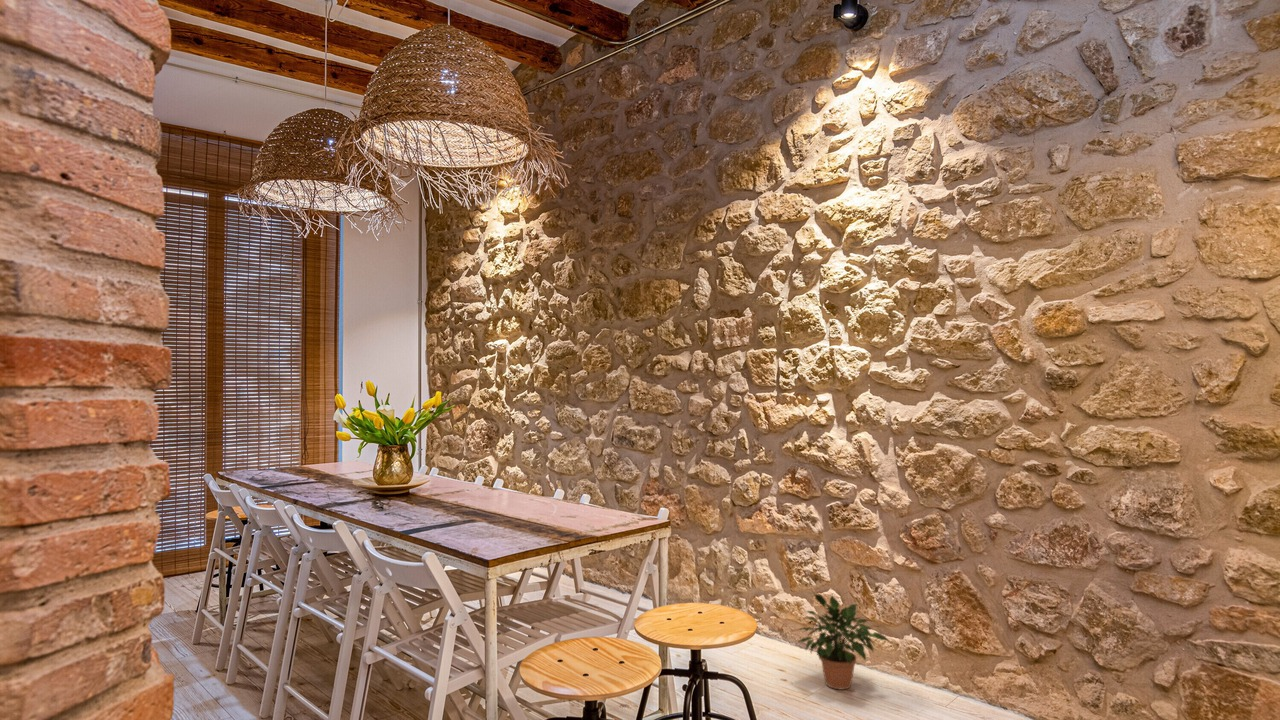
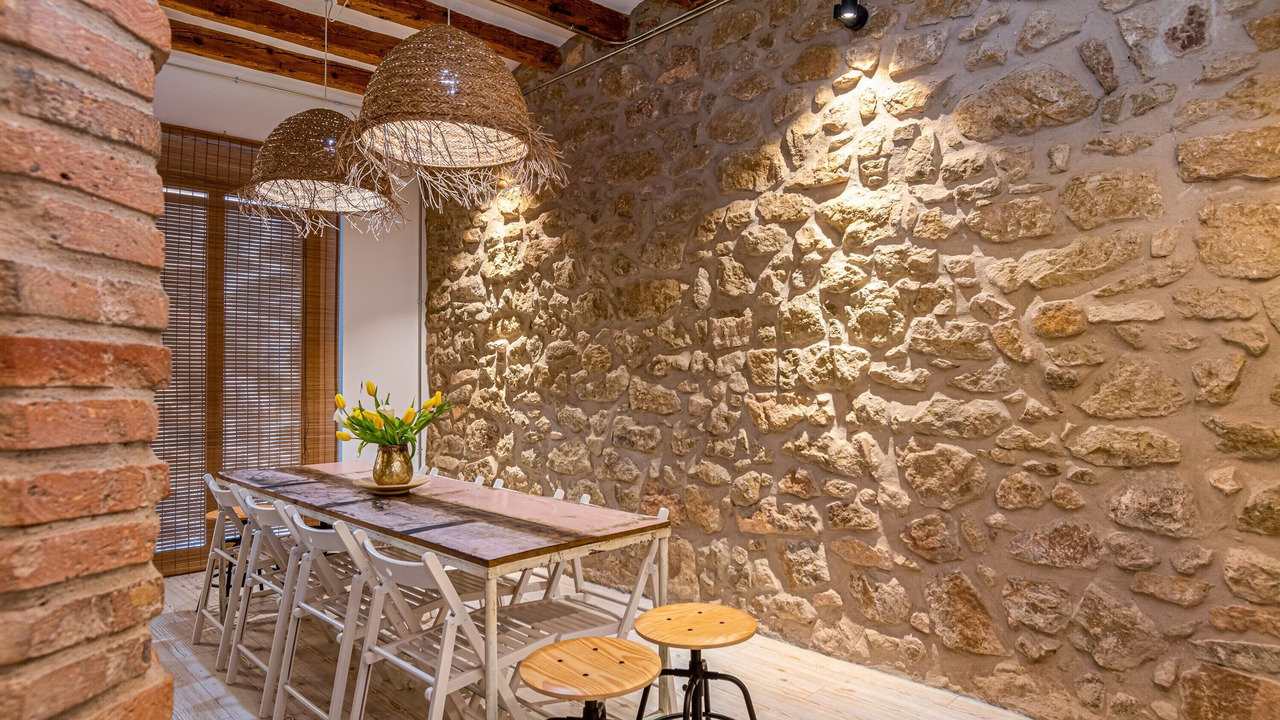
- potted plant [794,593,889,691]
